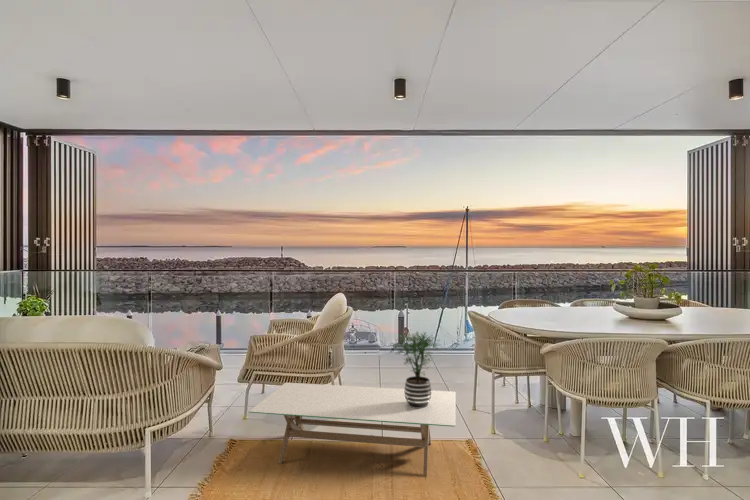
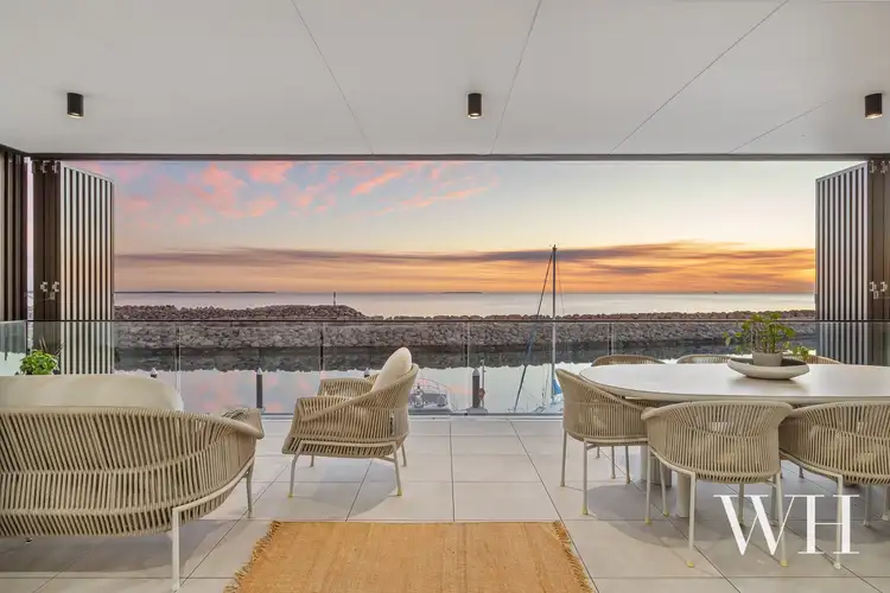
- potted plant [390,330,441,408]
- coffee table [248,382,457,478]
